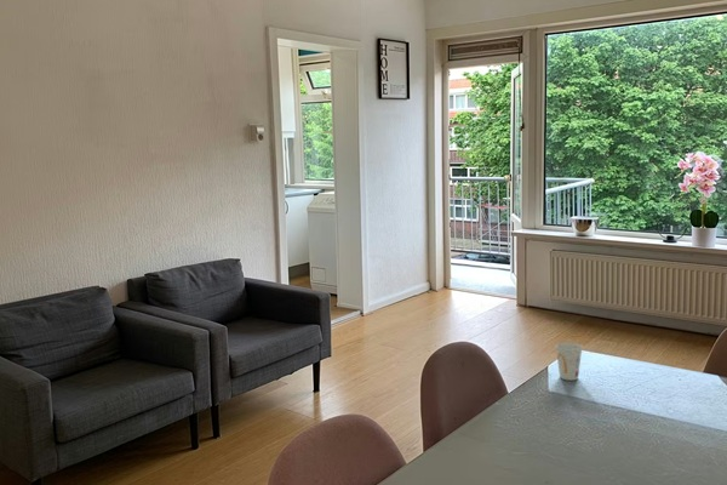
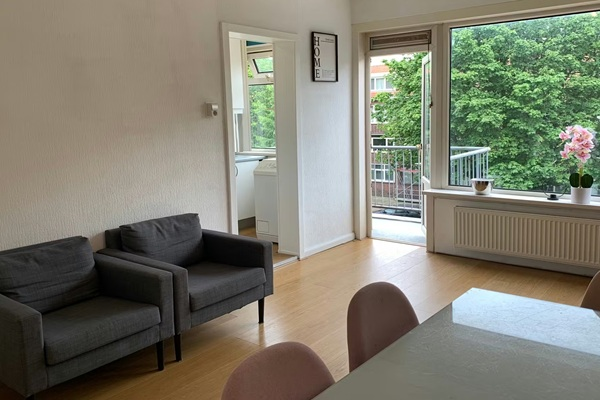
- cup [555,341,584,382]
